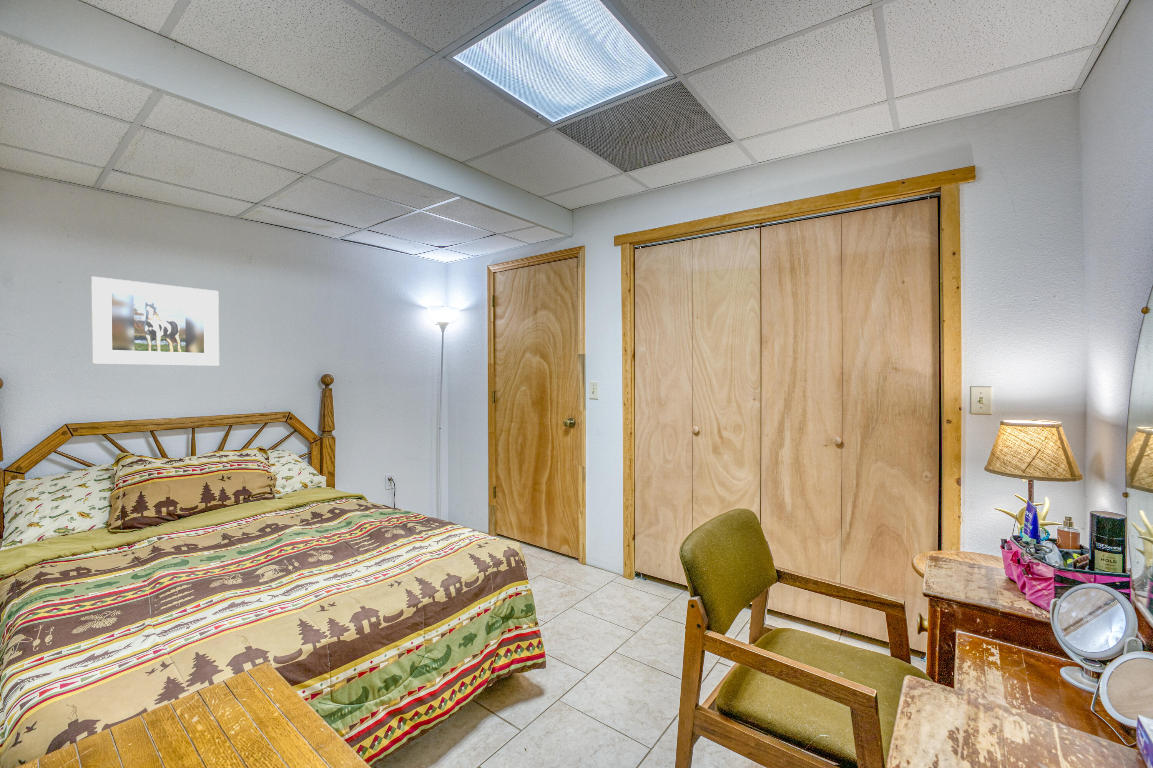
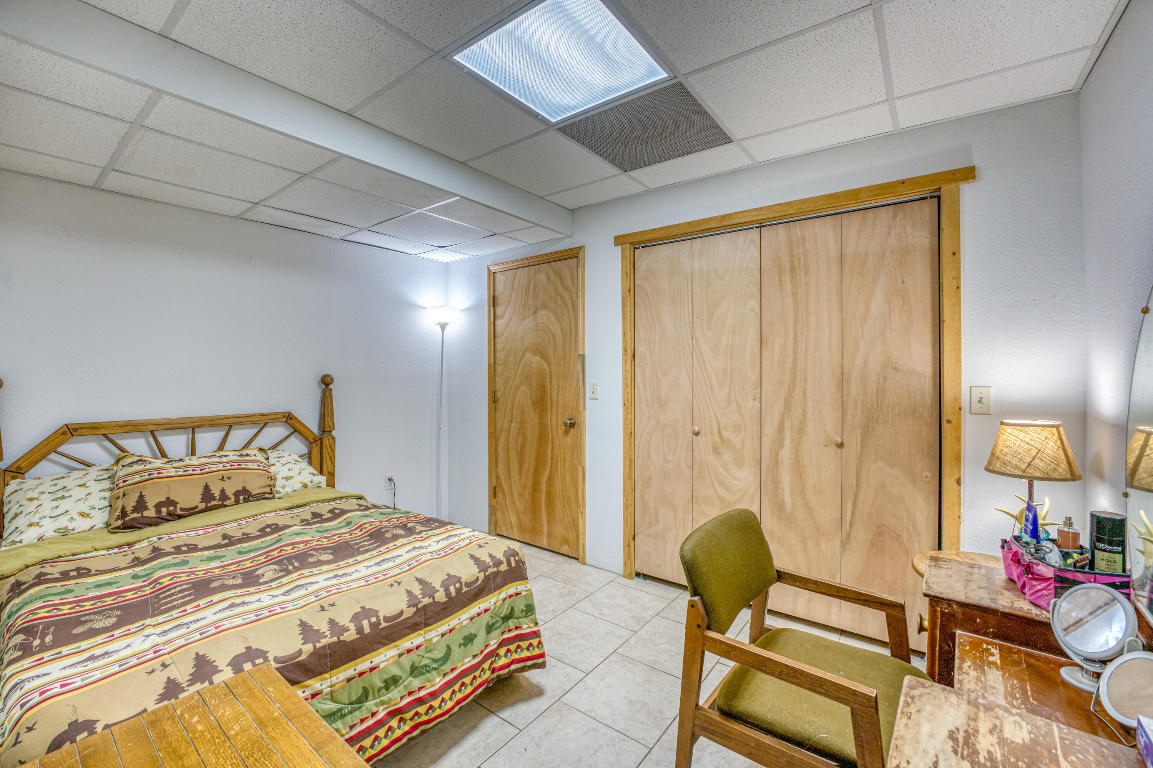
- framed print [91,276,220,367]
